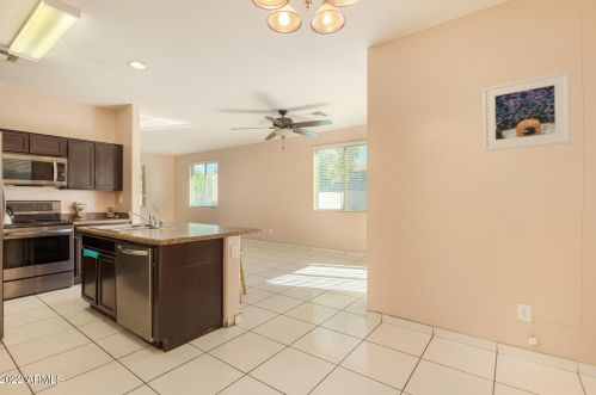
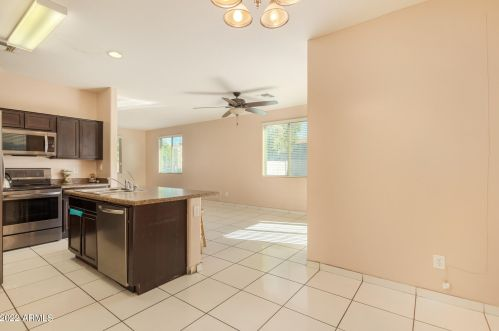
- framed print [481,69,572,153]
